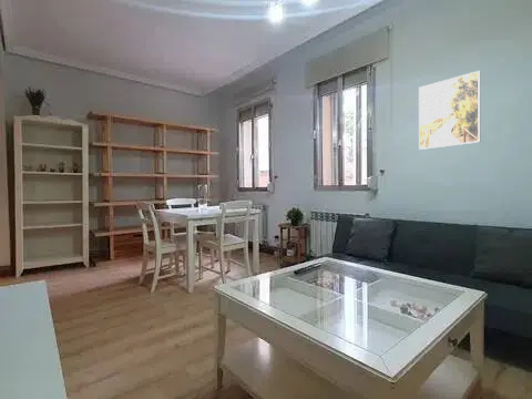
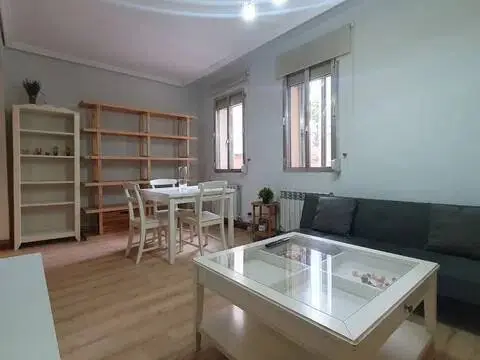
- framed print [418,70,482,151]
